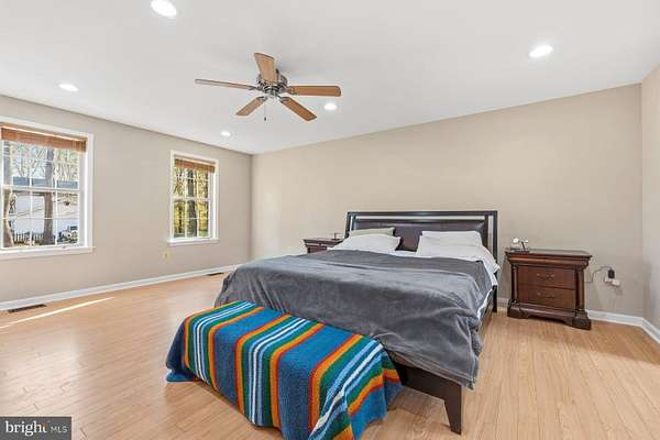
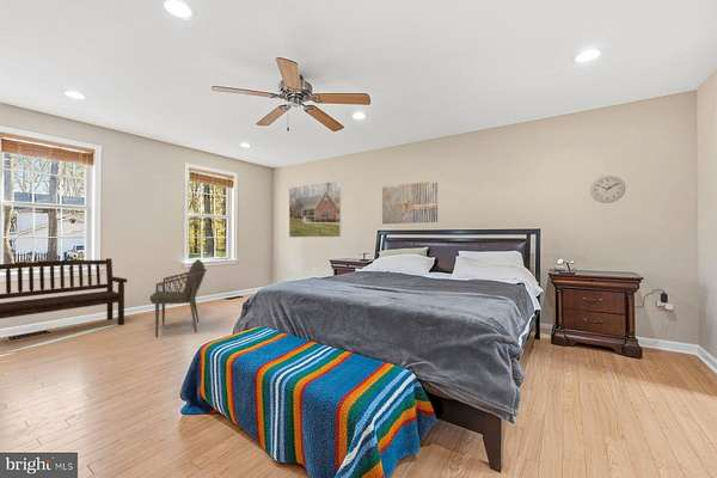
+ armchair [149,258,208,338]
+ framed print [288,179,343,238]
+ wall clock [589,174,626,204]
+ wall art [381,179,439,225]
+ bench [0,257,128,326]
